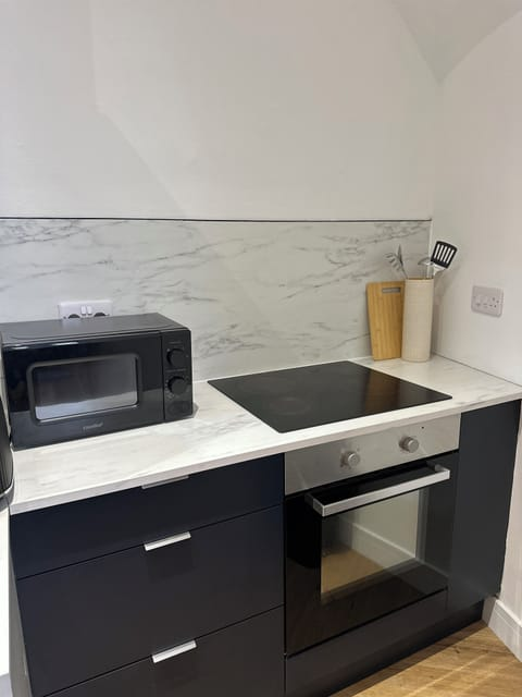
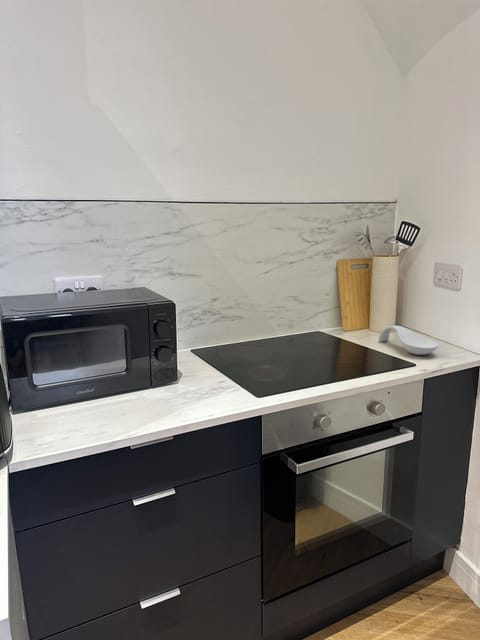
+ spoon rest [377,325,439,356]
